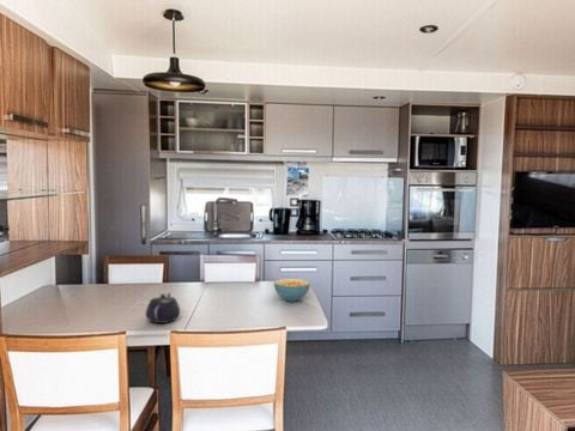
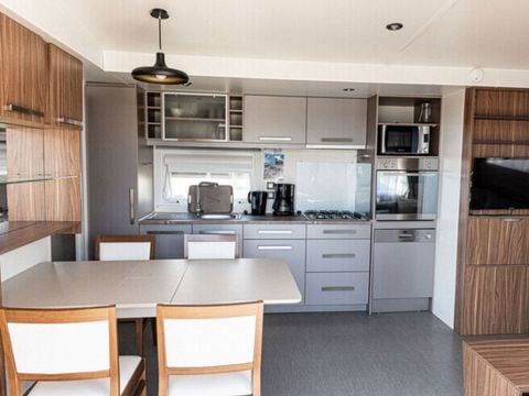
- cereal bowl [273,278,311,303]
- teapot [144,291,181,324]
